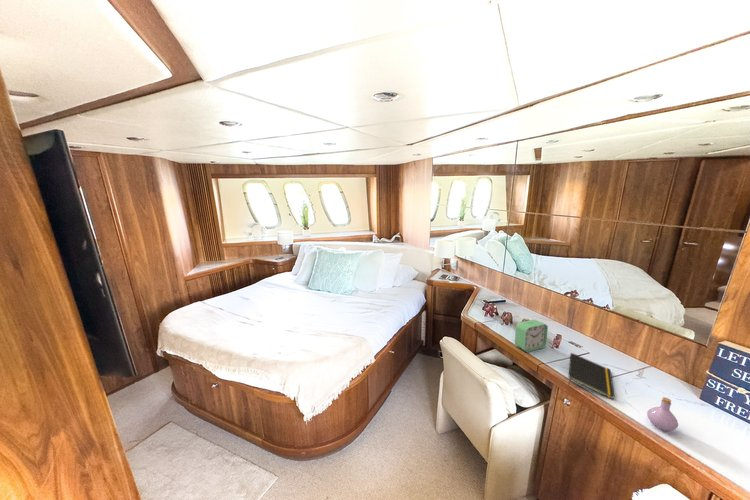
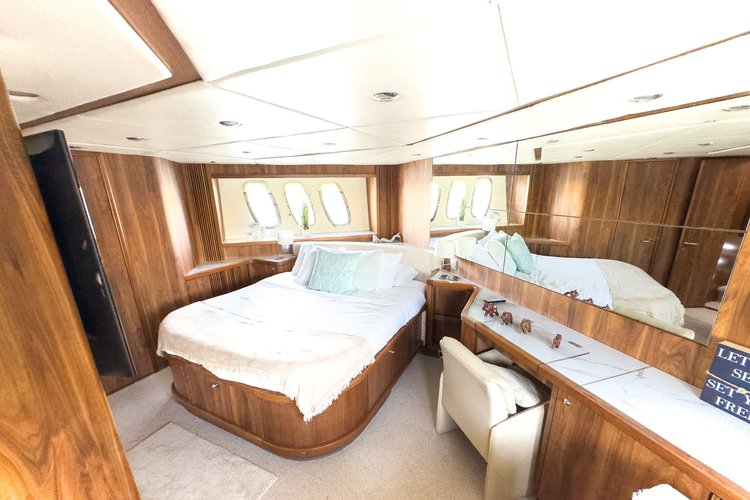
- notepad [567,352,615,400]
- alarm clock [514,319,549,353]
- perfume bottle [646,396,679,432]
